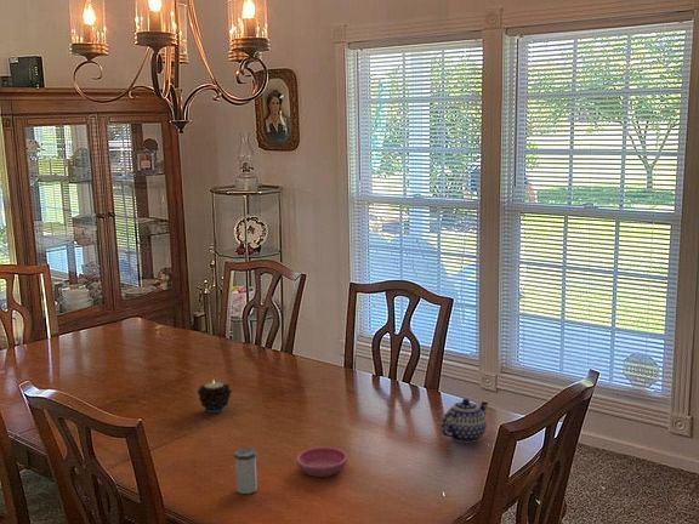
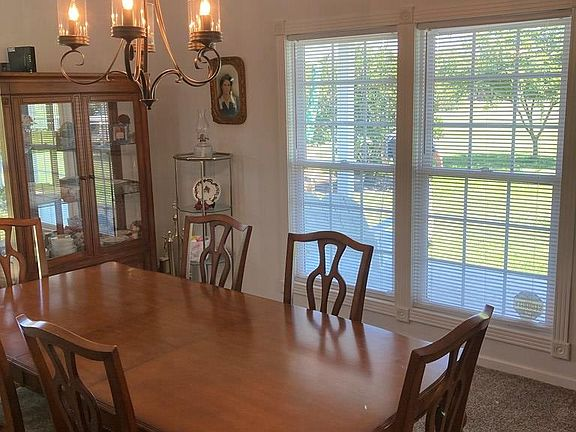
- salt shaker [233,446,258,495]
- saucer [295,446,348,478]
- candle [197,380,233,414]
- teapot [439,398,489,444]
